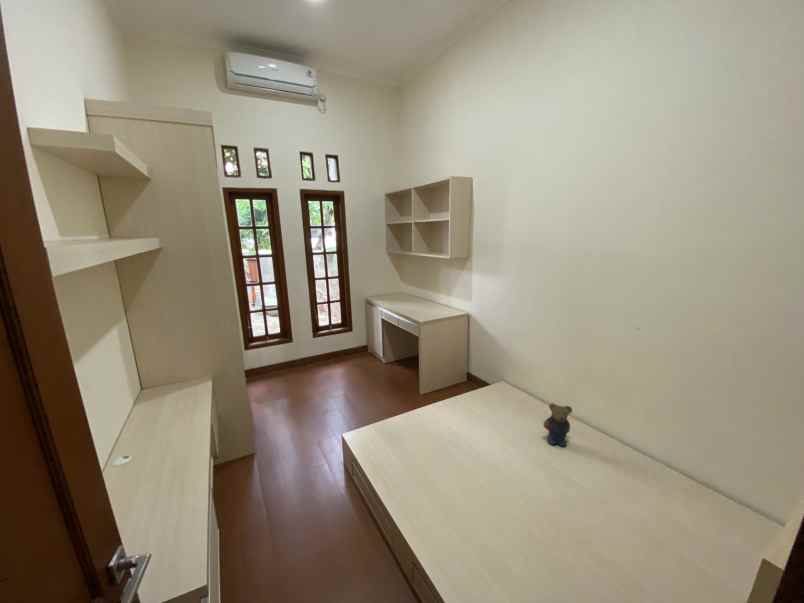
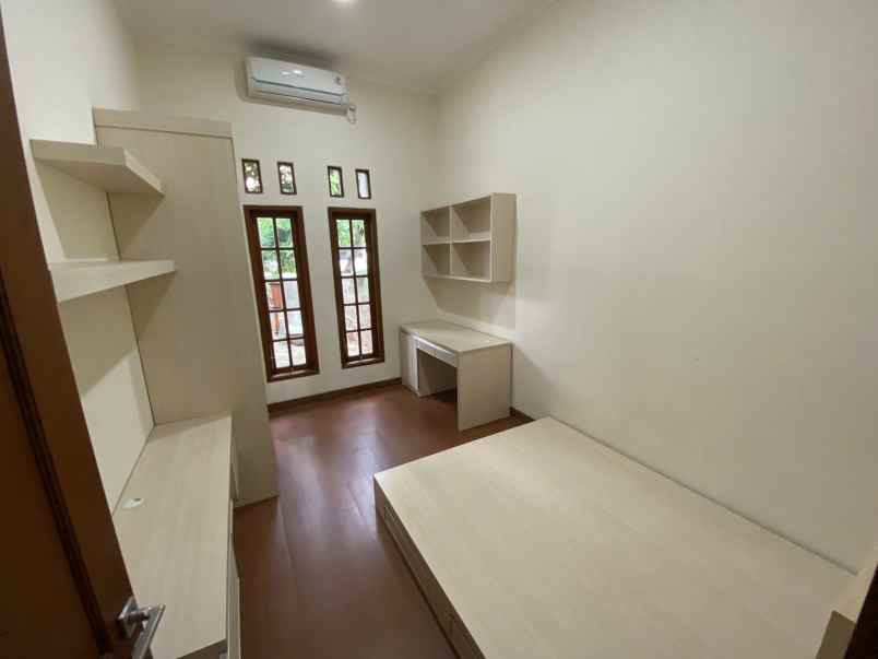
- teddy bear [542,403,573,448]
